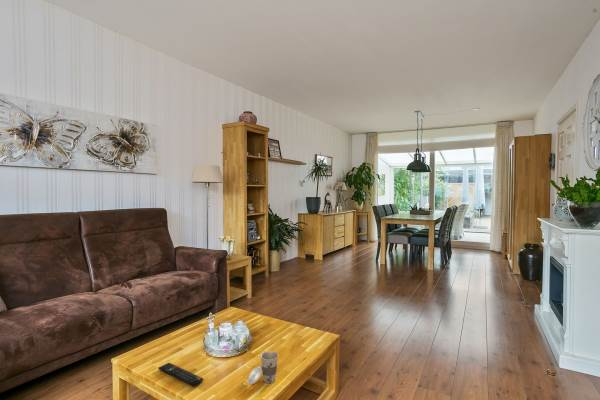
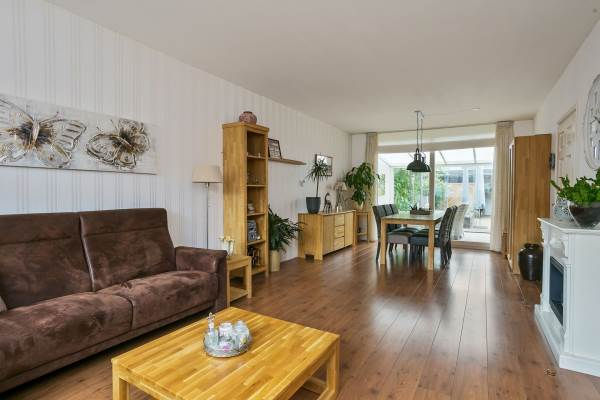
- remote control [157,362,204,387]
- cup [247,350,280,386]
